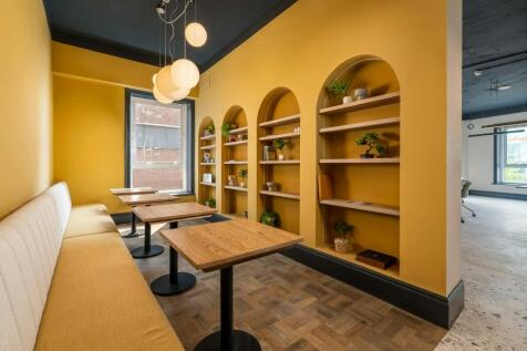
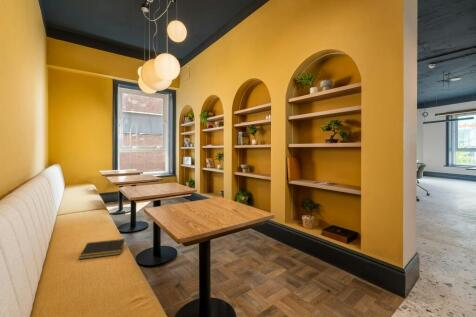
+ notepad [78,238,126,260]
